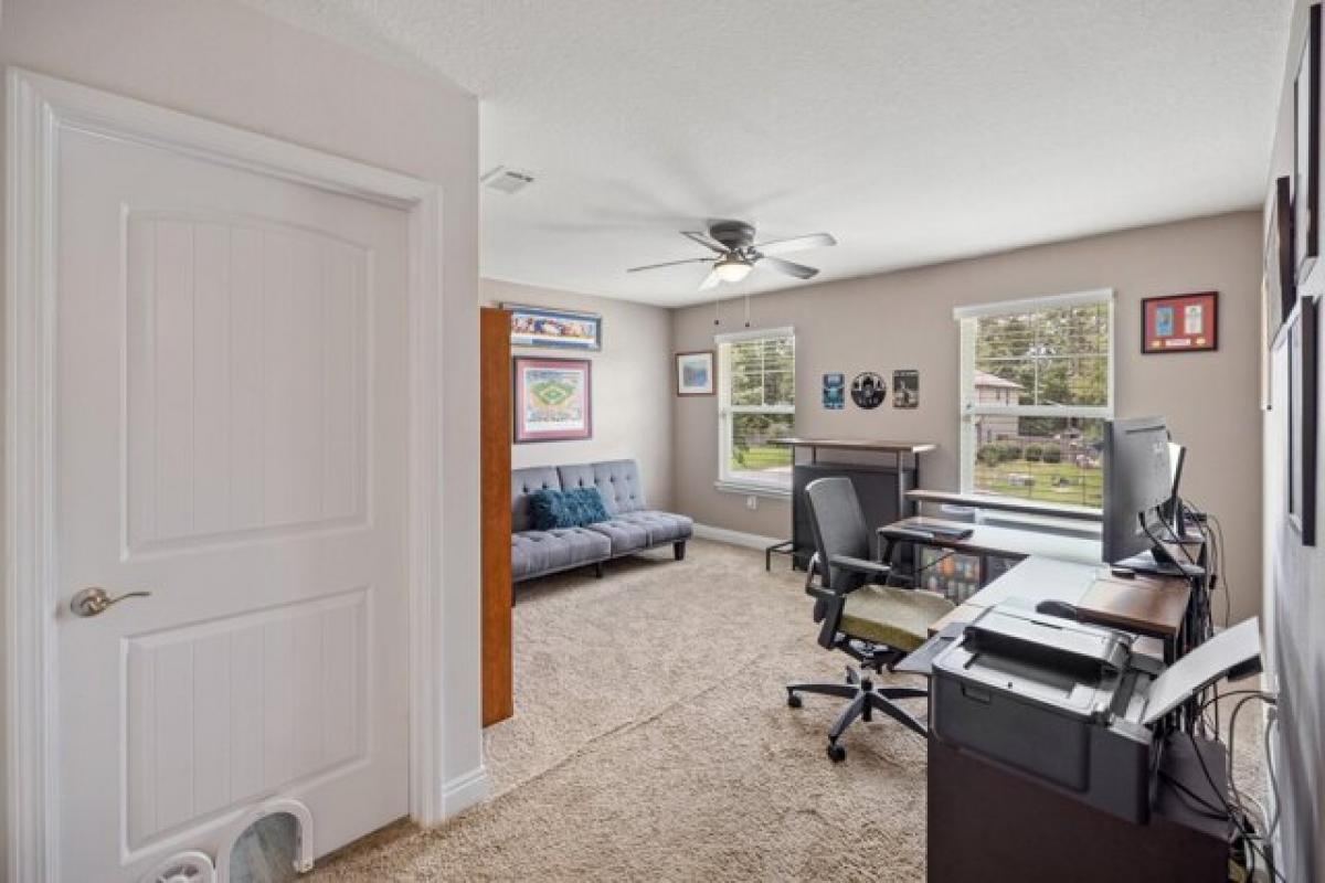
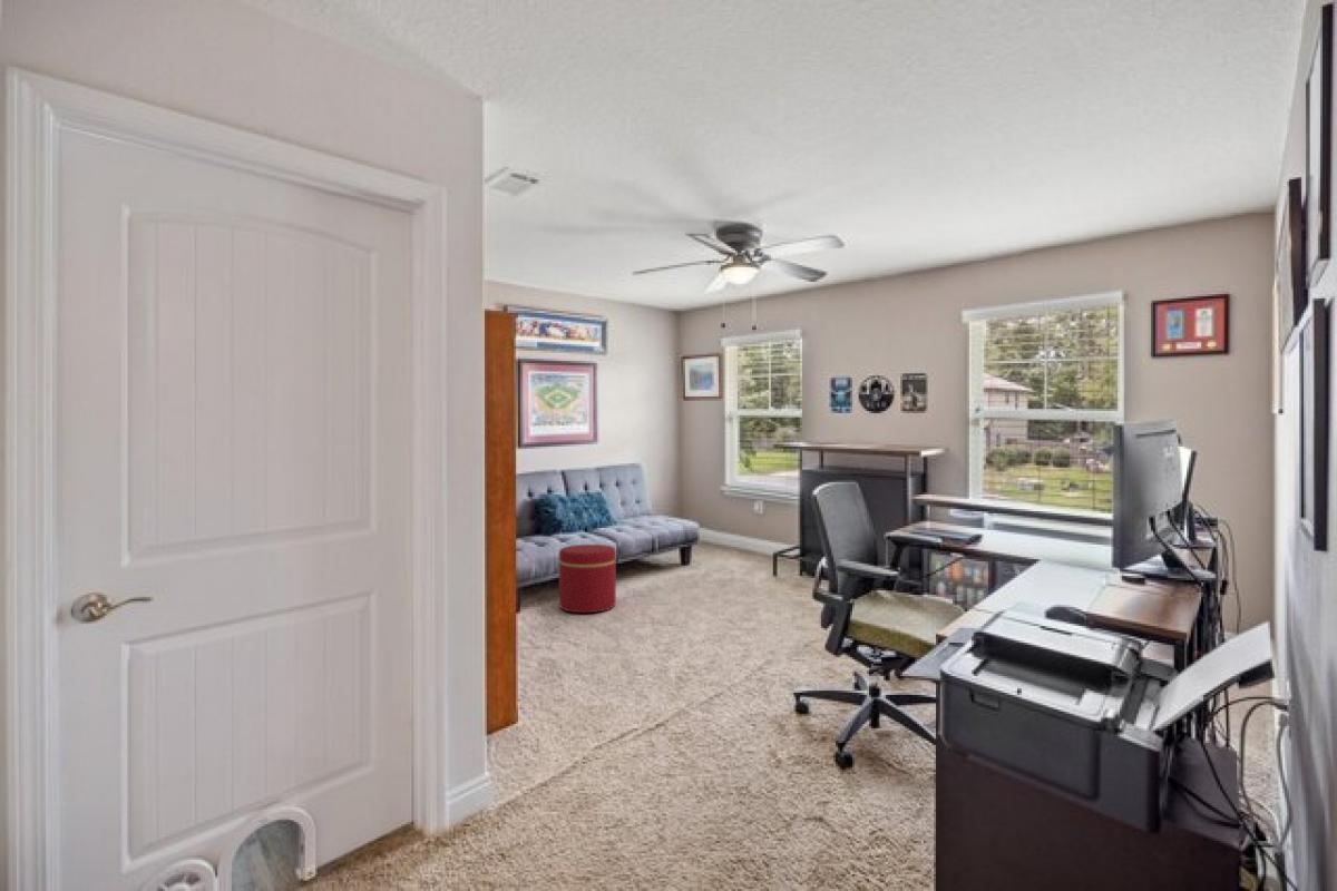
+ ottoman [558,544,617,614]
